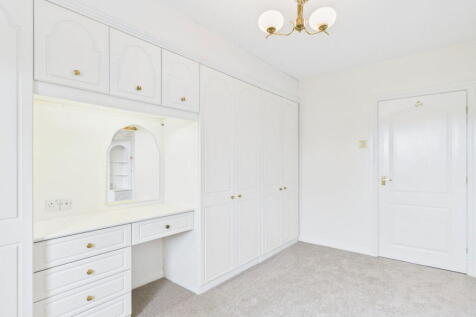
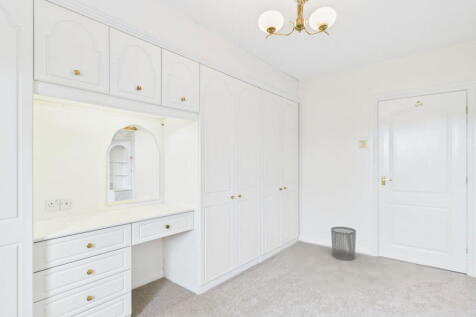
+ waste bin [330,226,357,261]
